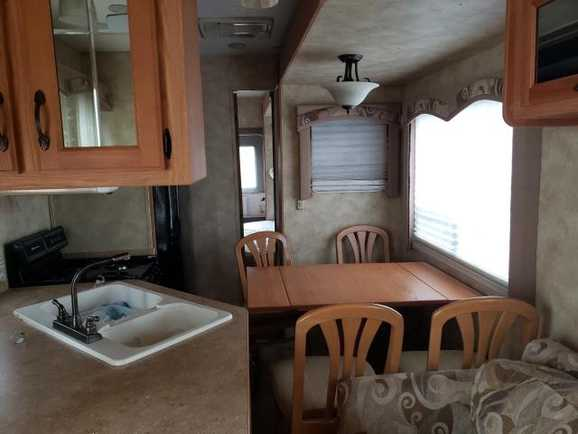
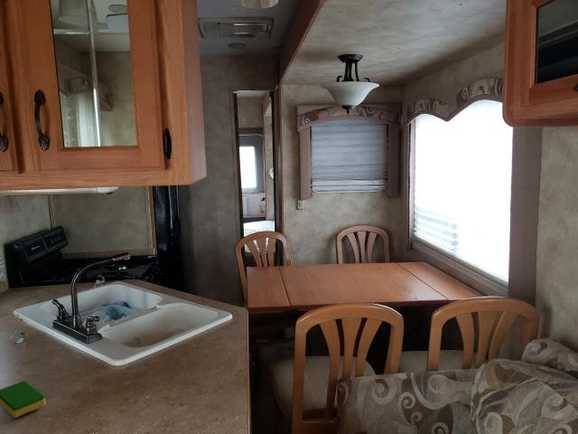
+ dish sponge [0,380,47,418]
